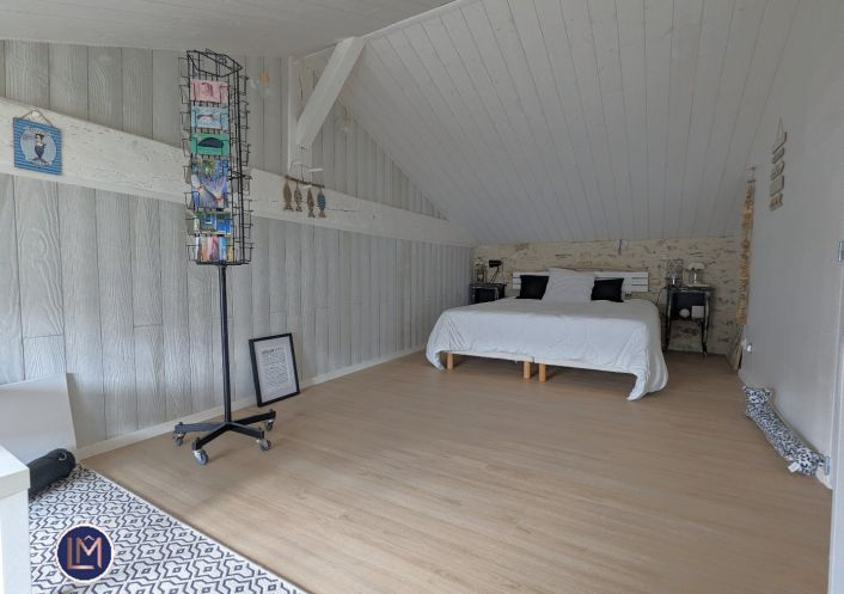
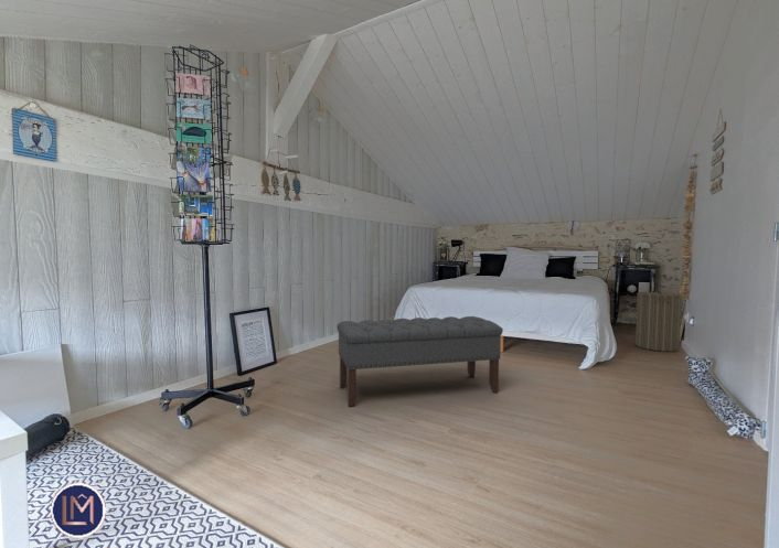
+ bench [335,315,504,408]
+ laundry hamper [634,284,683,353]
